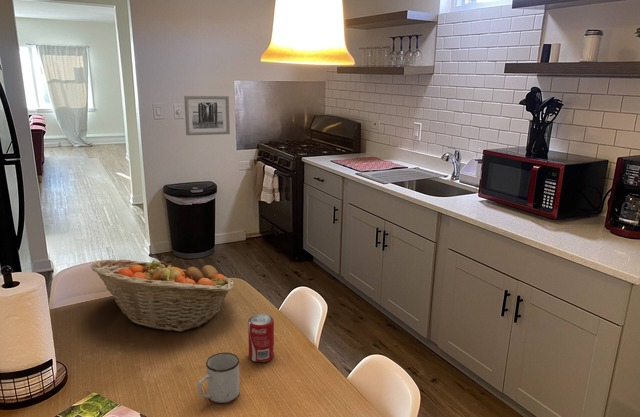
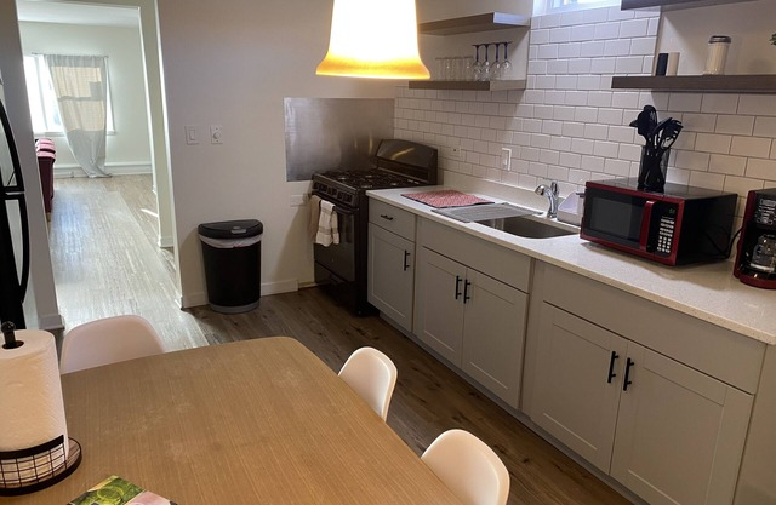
- mug [197,351,241,404]
- fruit basket [90,257,235,333]
- wall art [183,95,231,136]
- beverage can [247,313,275,363]
